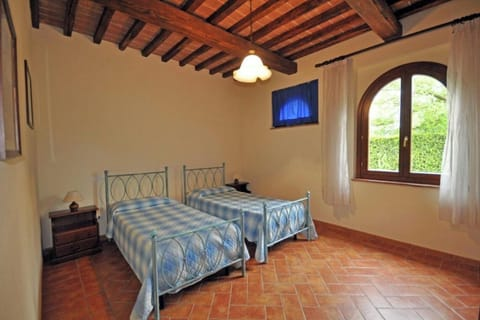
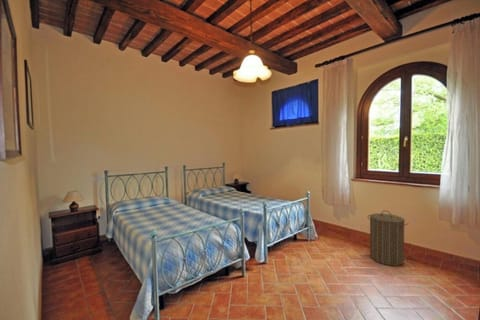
+ laundry hamper [367,209,409,267]
